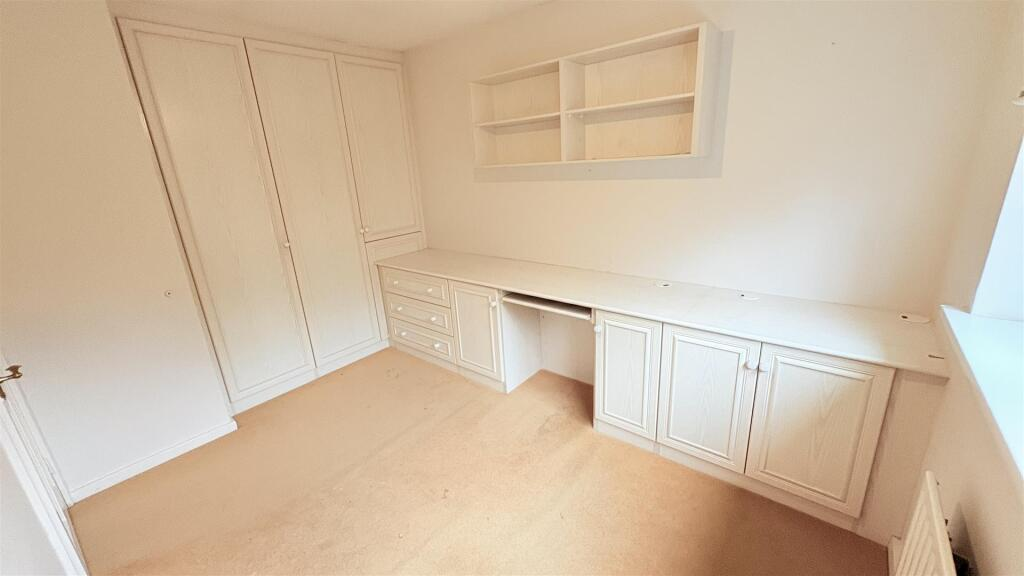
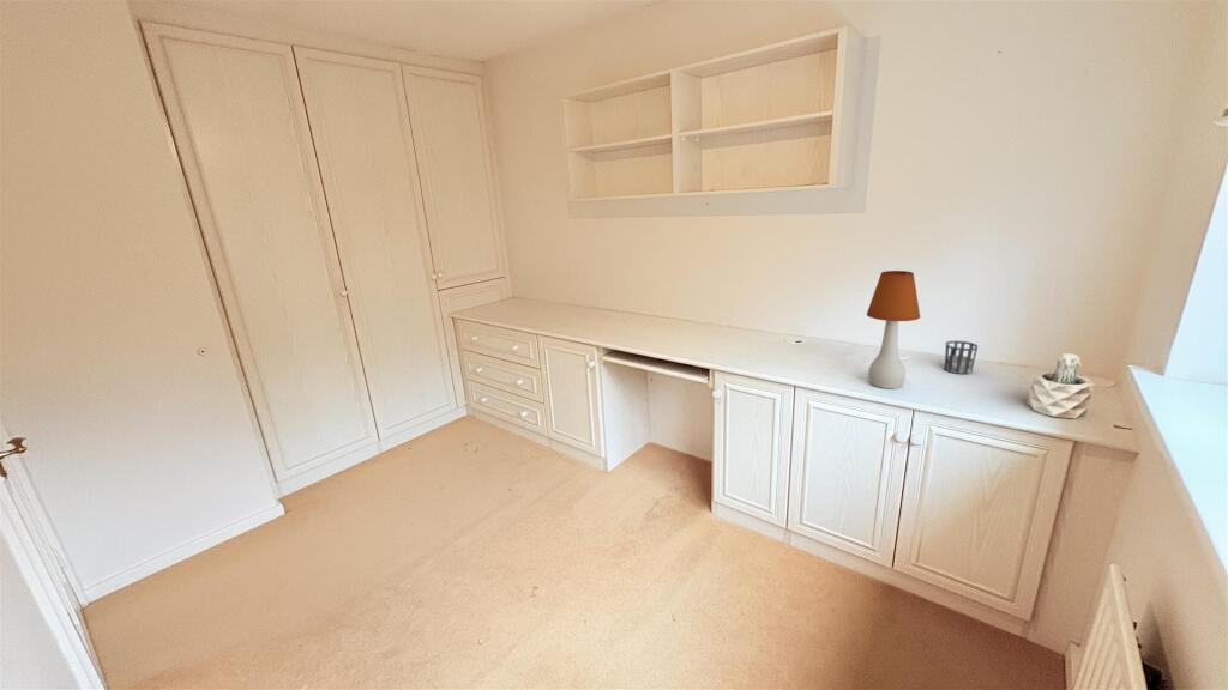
+ table lamp [866,270,921,389]
+ succulent plant [1025,352,1096,419]
+ cup [943,340,979,375]
